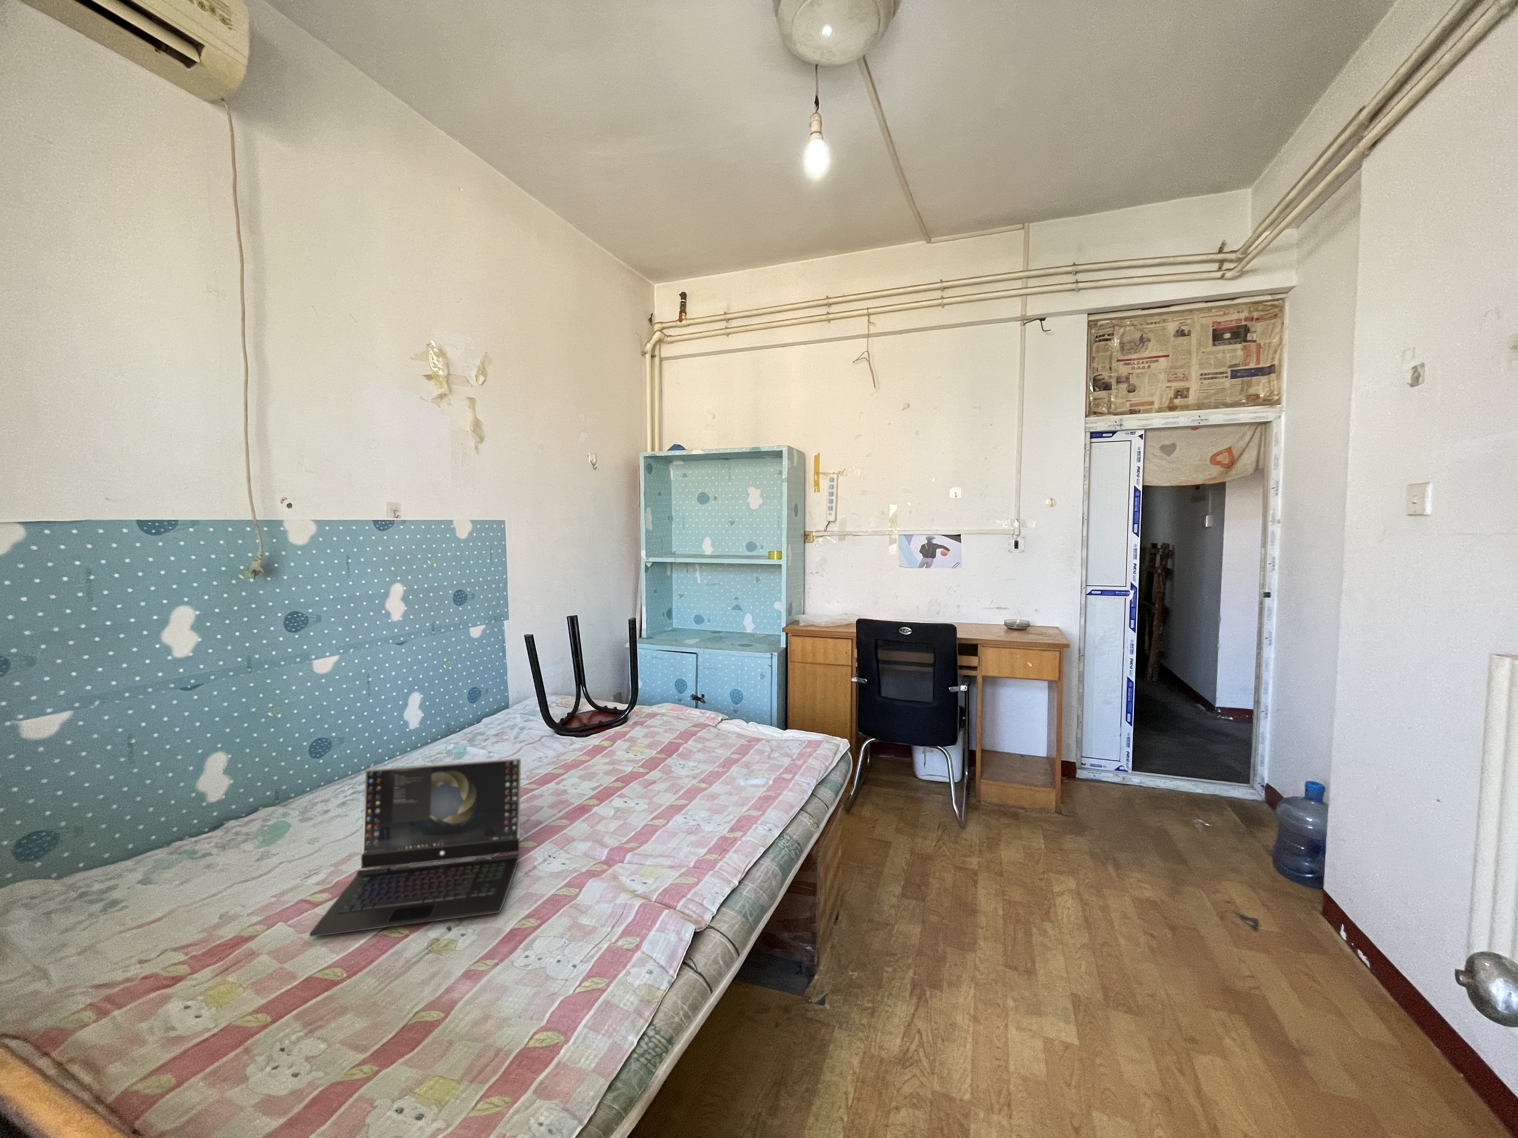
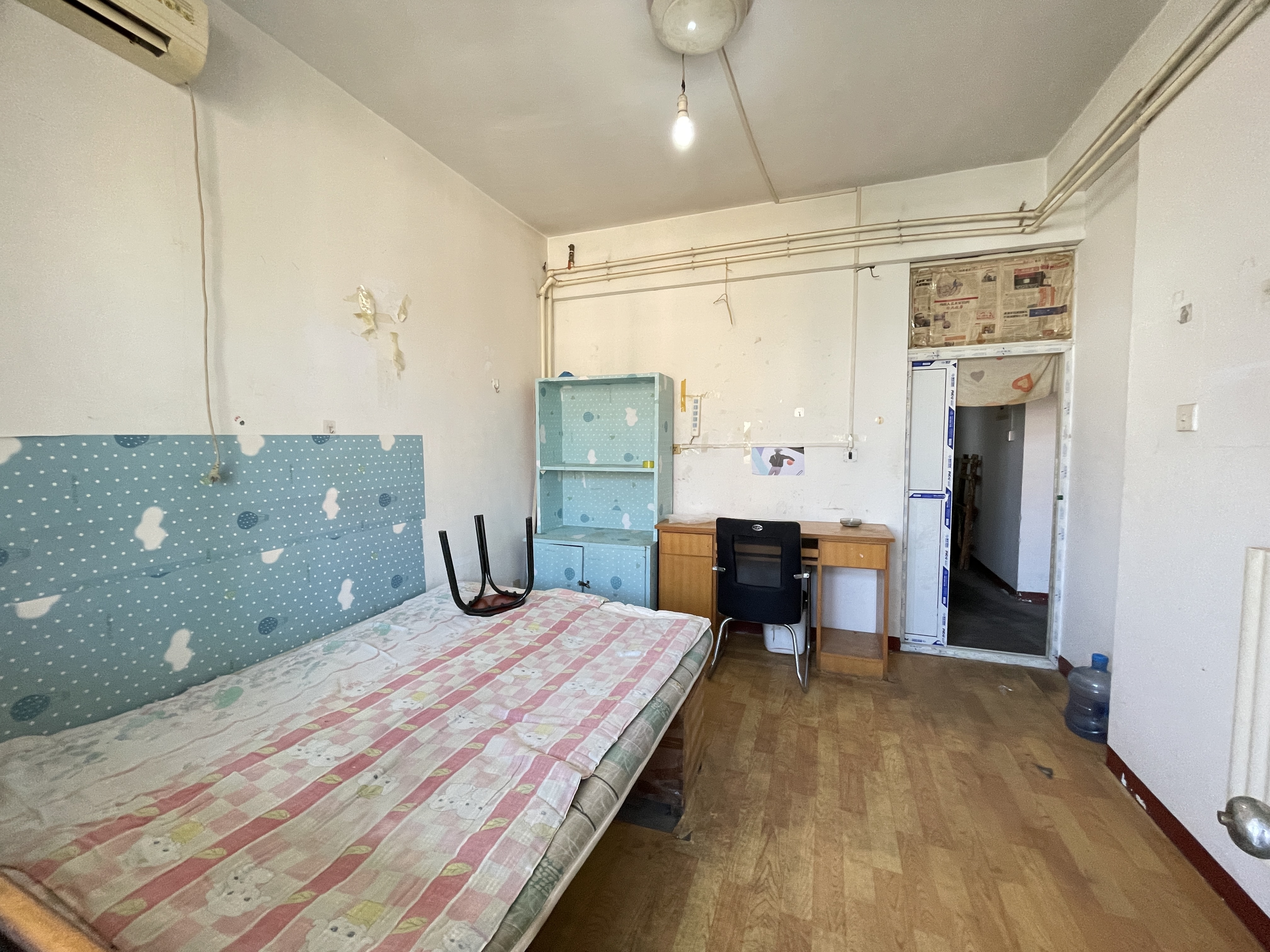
- laptop [310,758,521,937]
